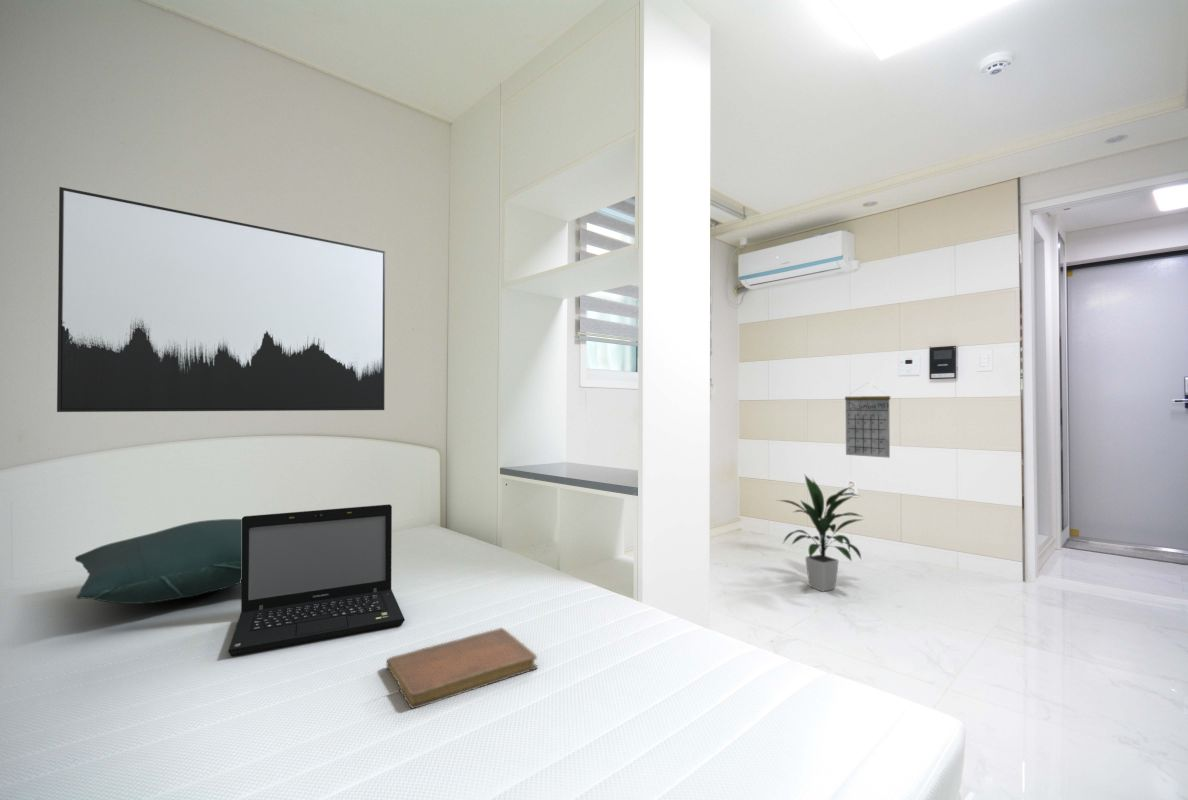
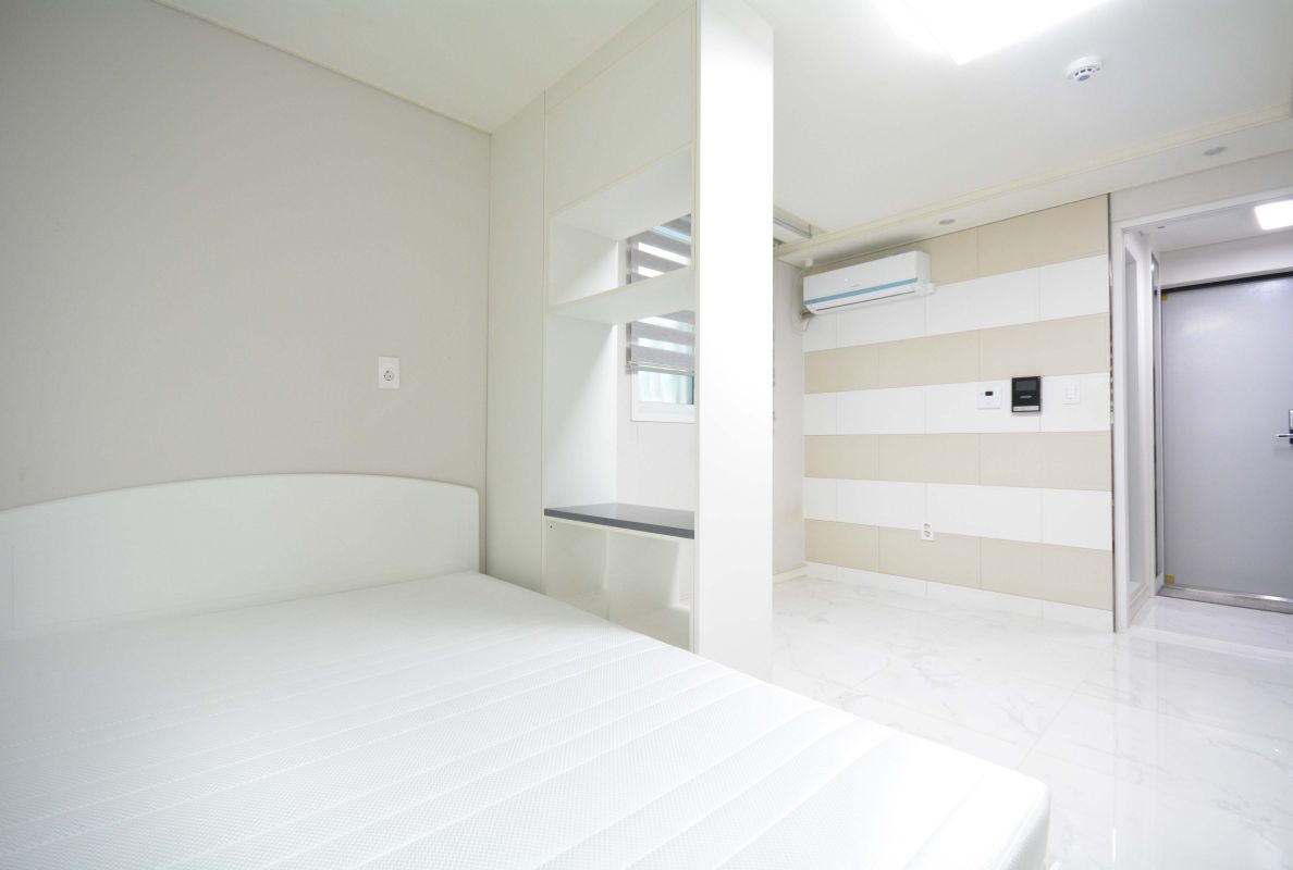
- notebook [385,627,539,710]
- wall art [56,186,386,413]
- laptop [227,503,406,657]
- indoor plant [776,474,865,593]
- calendar [844,381,891,459]
- pillow [74,518,242,605]
